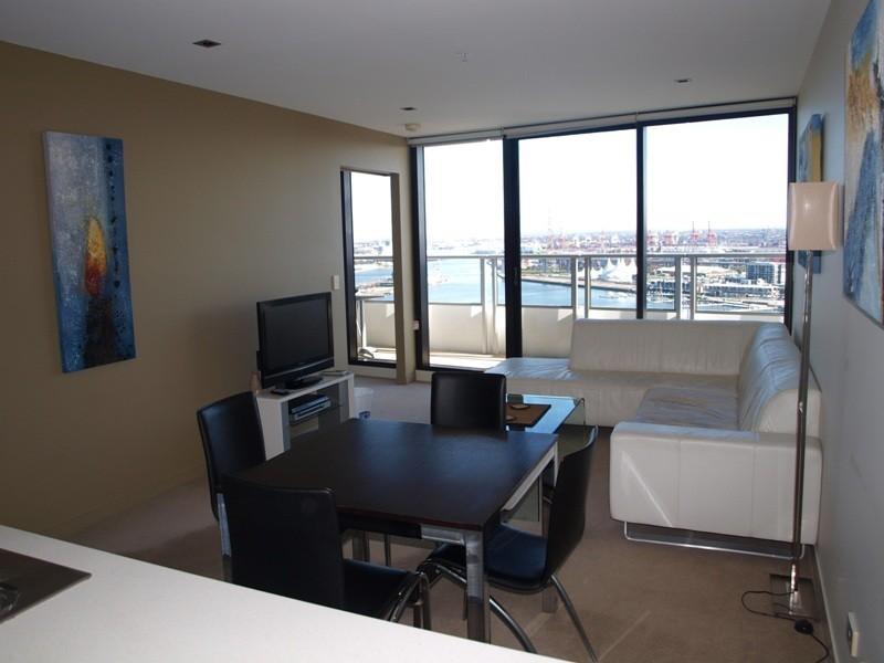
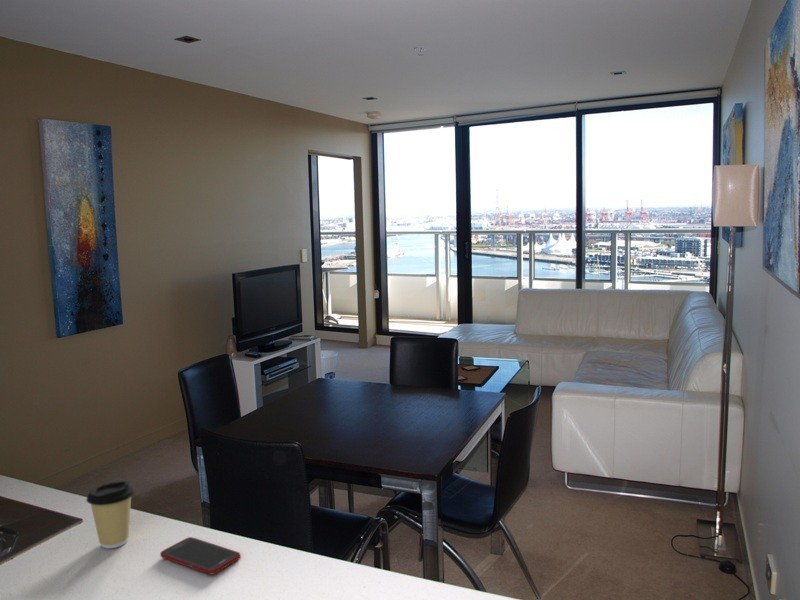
+ cell phone [159,536,241,576]
+ coffee cup [85,479,136,549]
